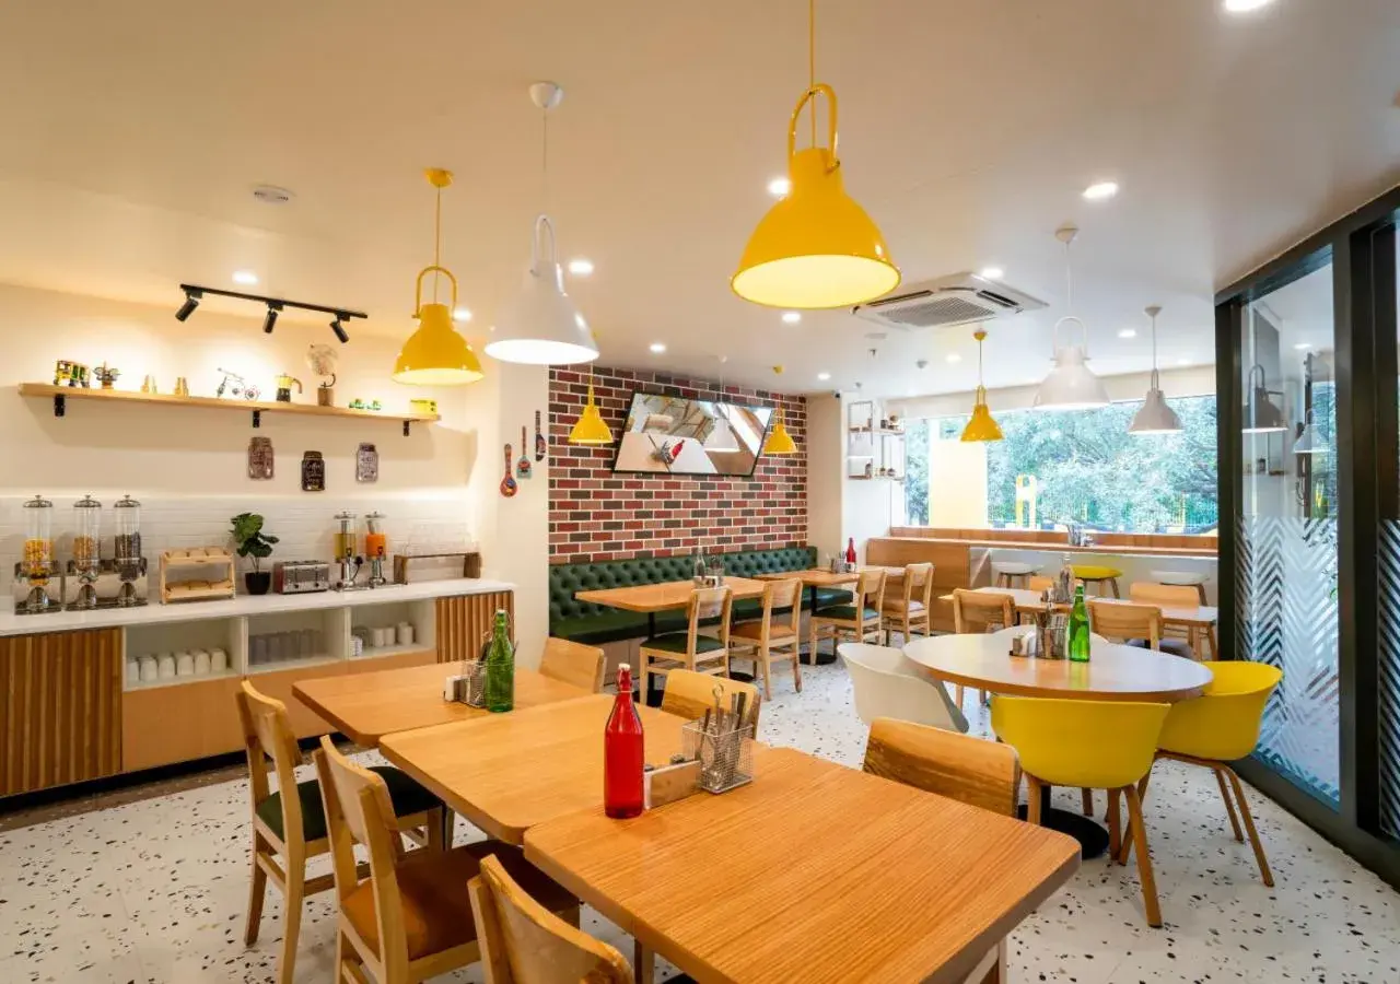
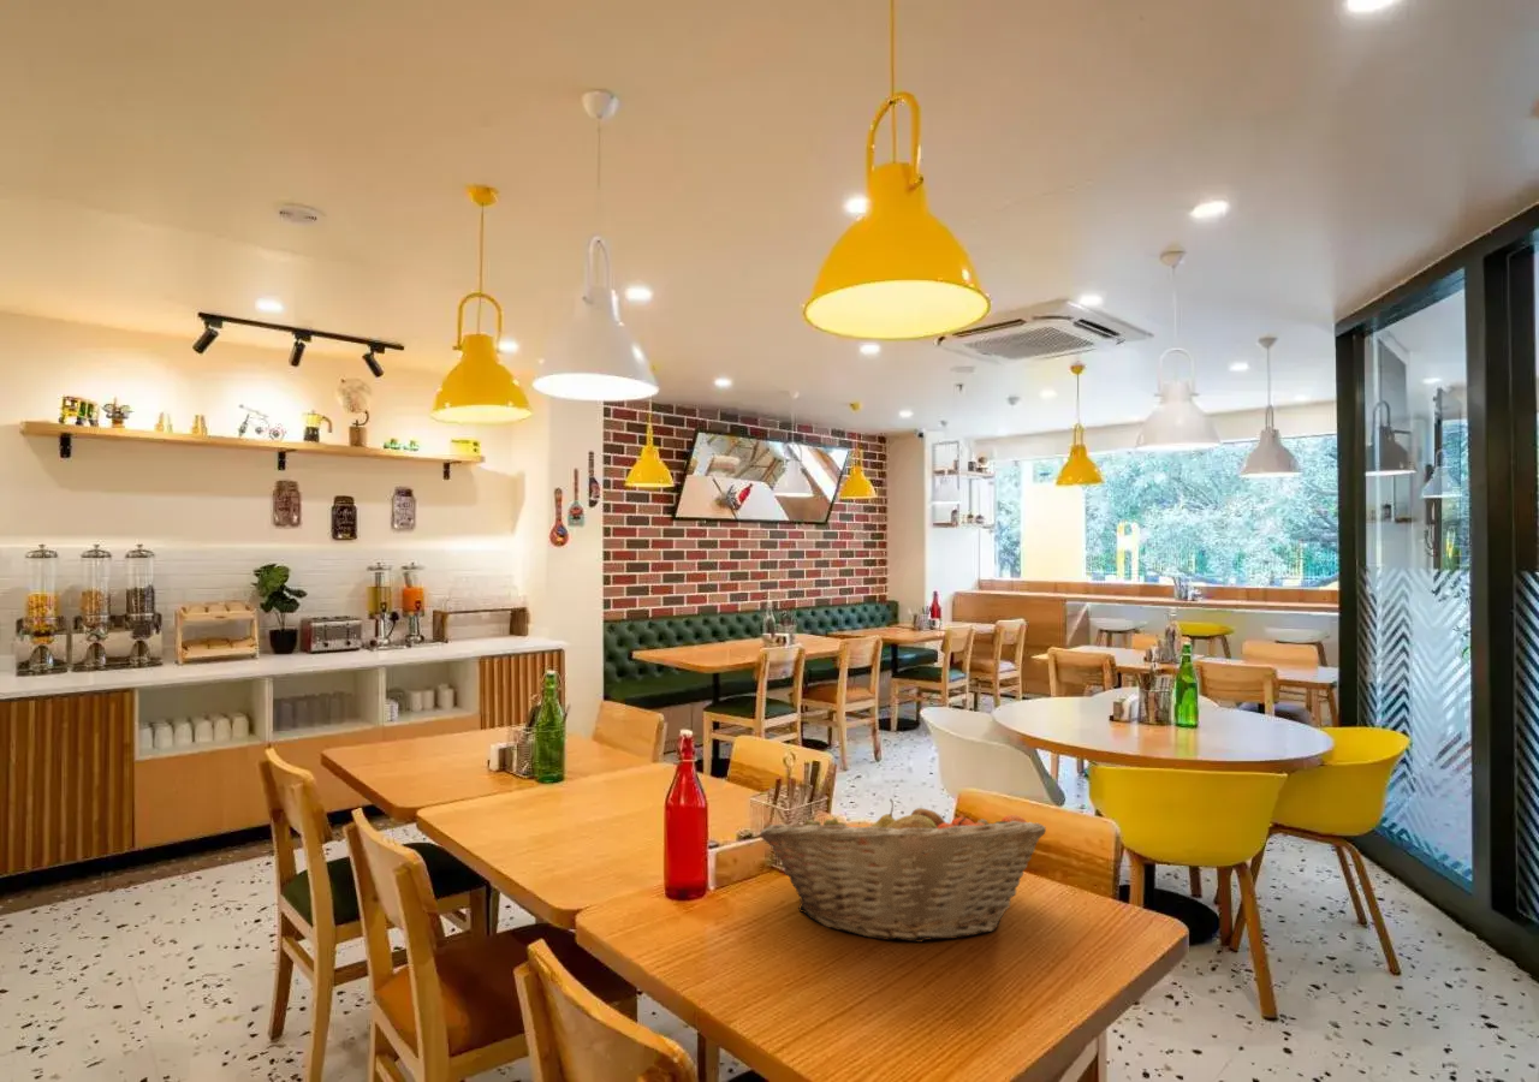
+ fruit basket [759,797,1047,944]
